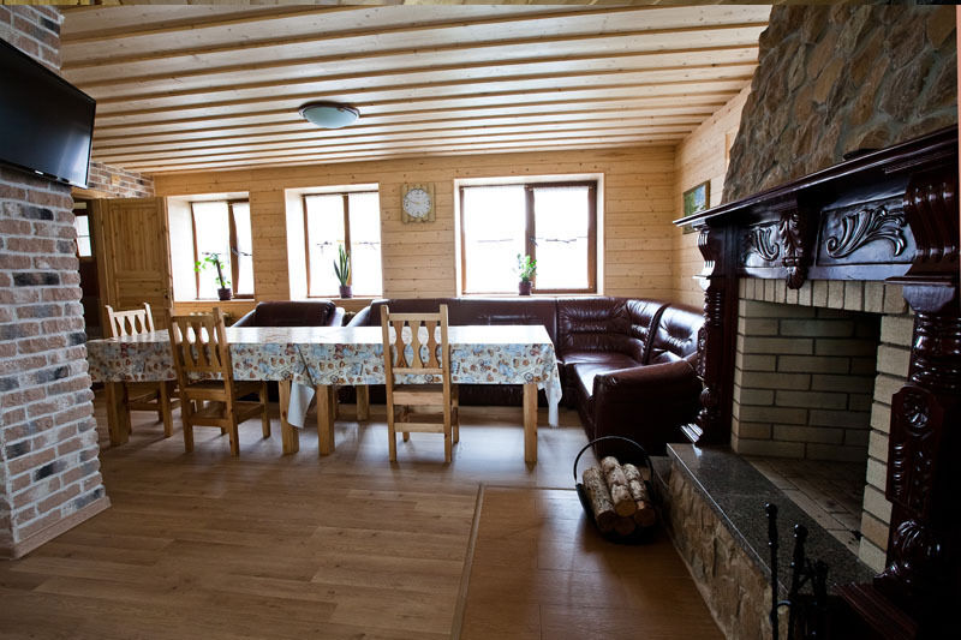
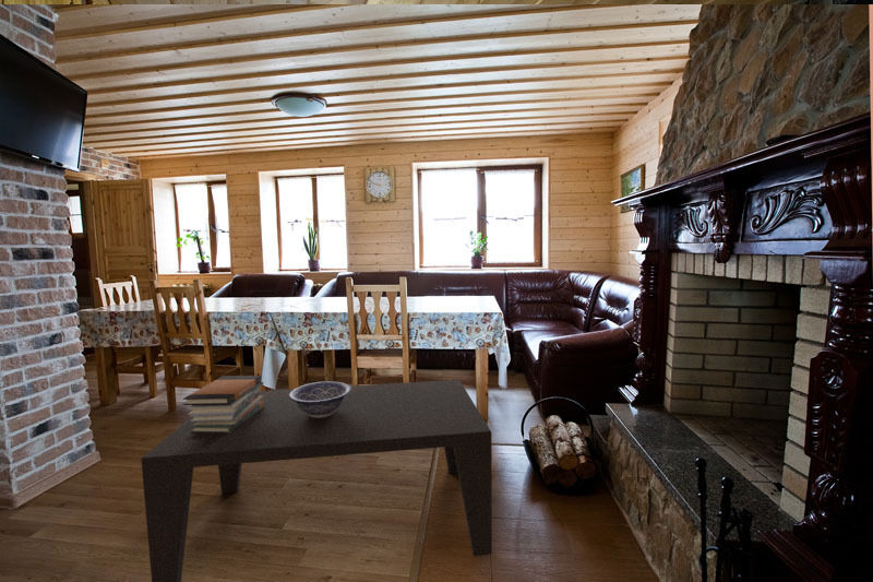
+ coffee table [140,379,493,582]
+ decorative bowl [289,380,351,418]
+ book stack [182,375,264,432]
